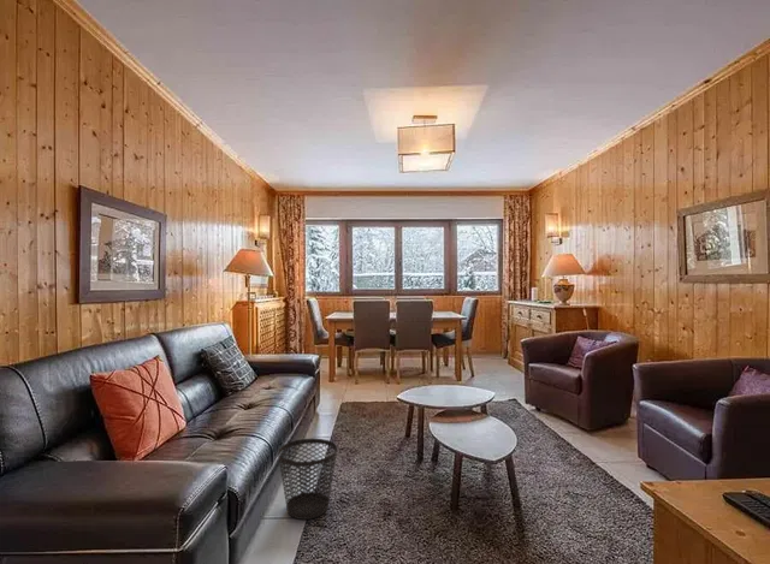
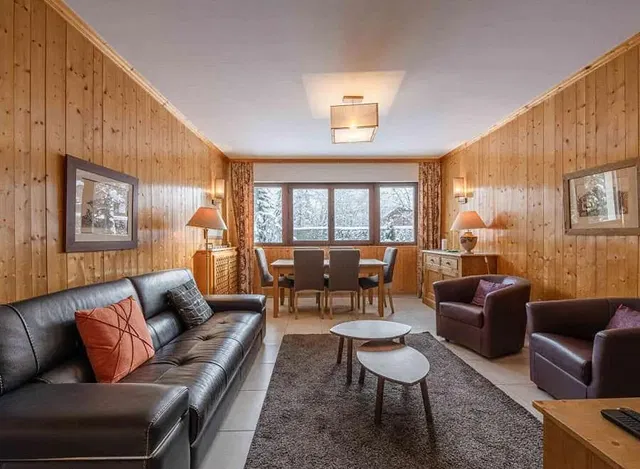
- wastebasket [277,438,338,521]
